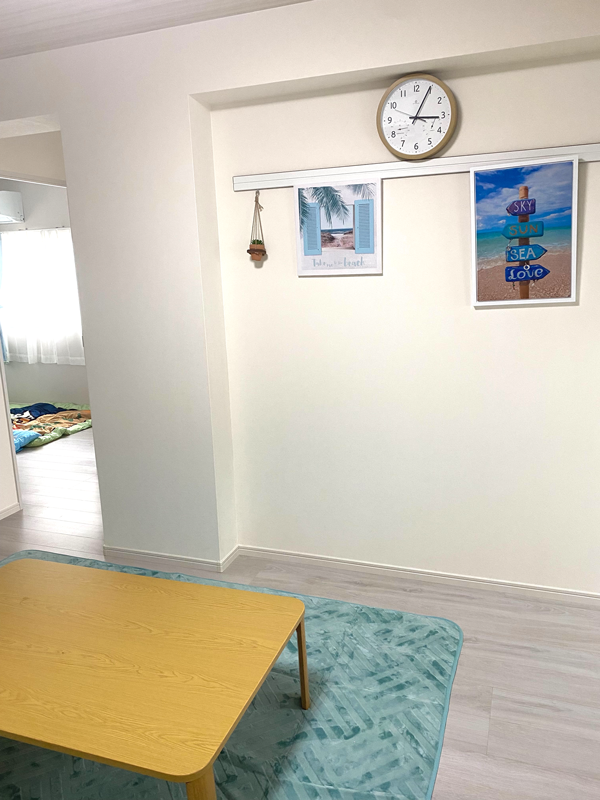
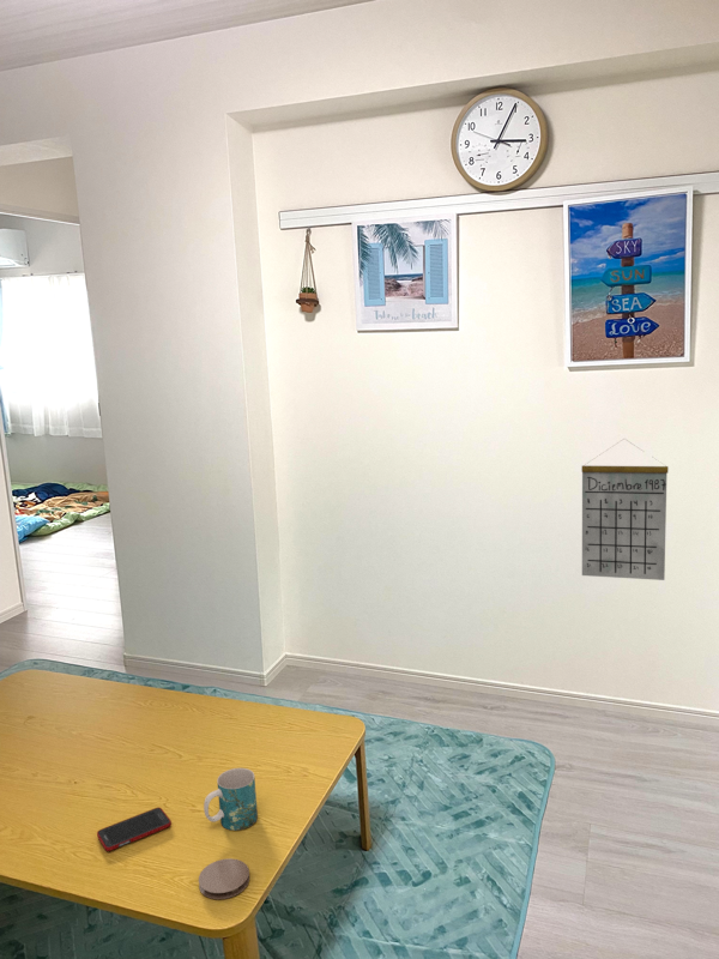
+ coaster [198,857,250,900]
+ cell phone [96,806,173,852]
+ mug [203,767,259,832]
+ calendar [581,439,670,581]
